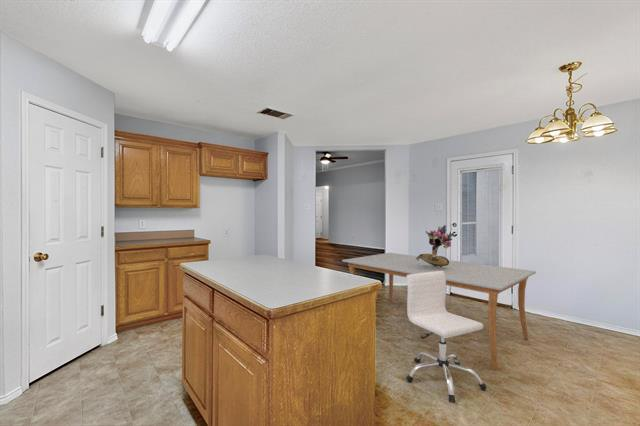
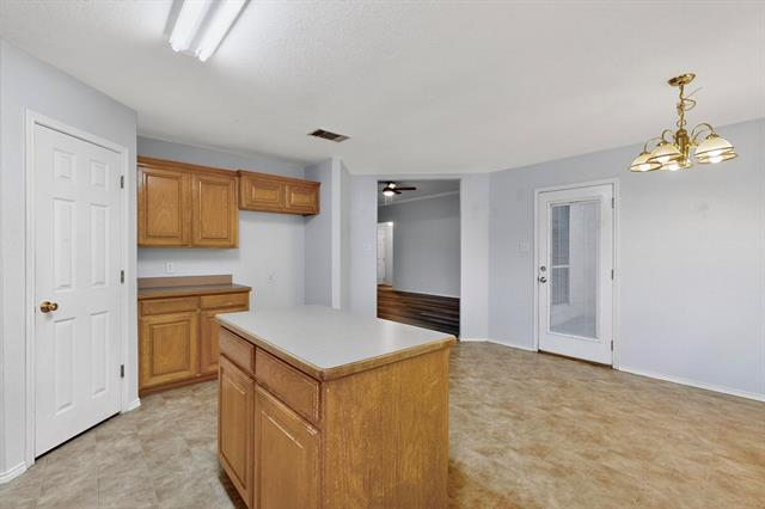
- chair [405,271,487,403]
- bouquet [416,224,453,267]
- dining table [341,252,537,371]
